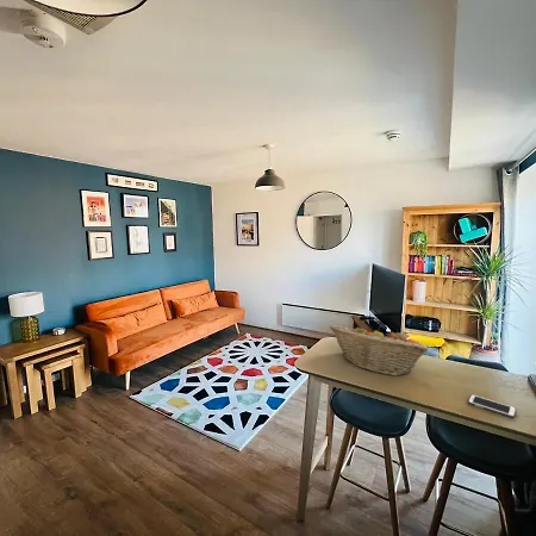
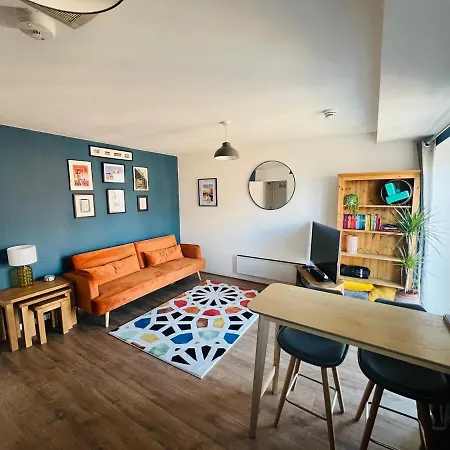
- cell phone [467,393,517,419]
- fruit basket [329,324,430,376]
